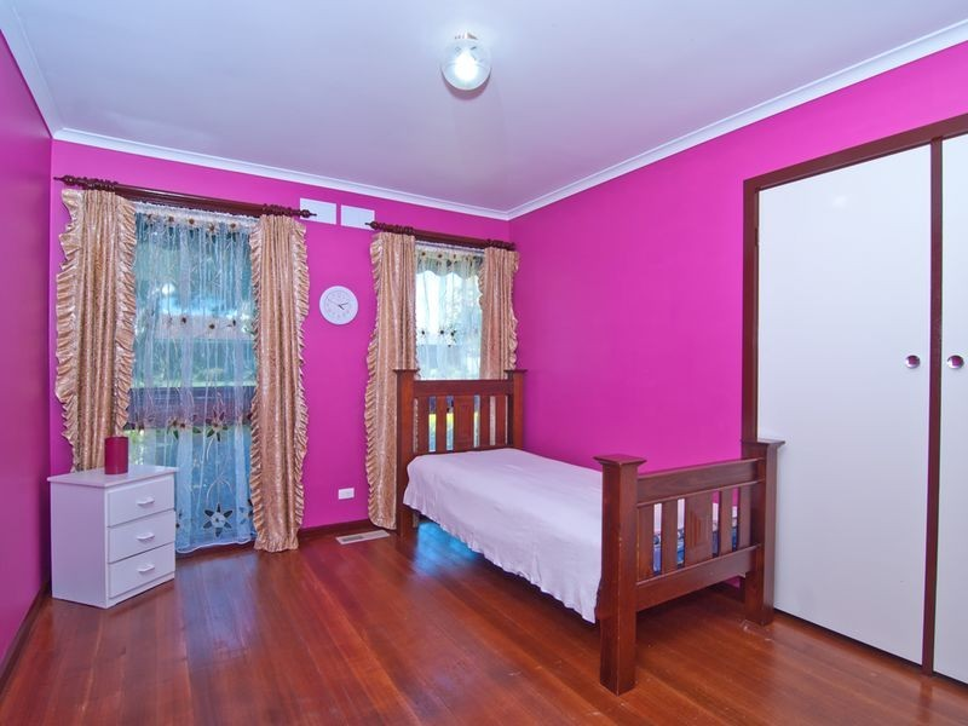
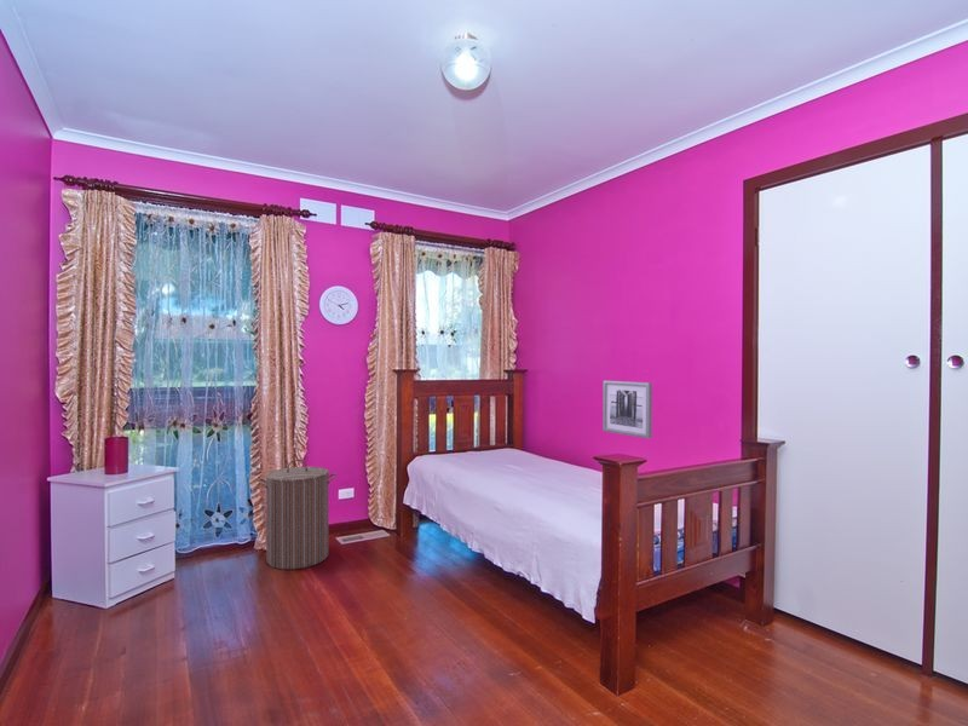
+ laundry hamper [258,457,338,571]
+ wall art [601,380,653,440]
